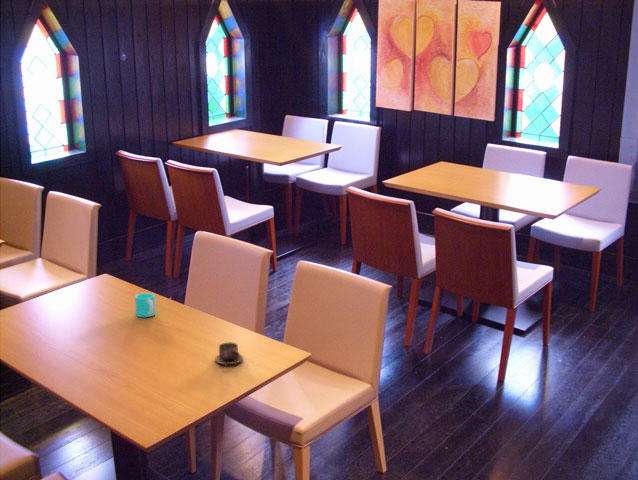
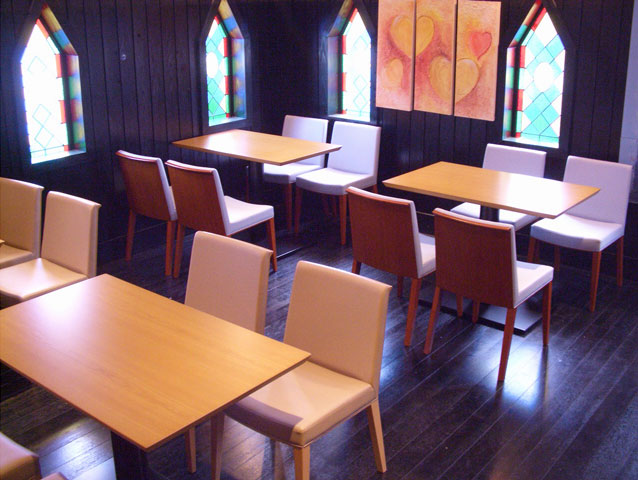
- cup [134,292,157,318]
- cup [214,341,244,366]
